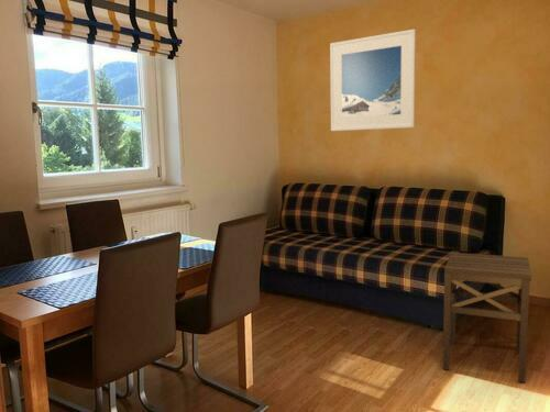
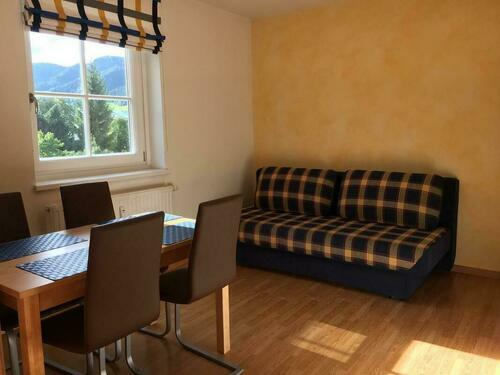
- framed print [329,29,417,132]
- side table [442,252,532,383]
